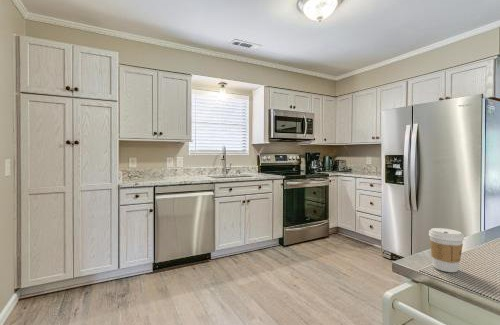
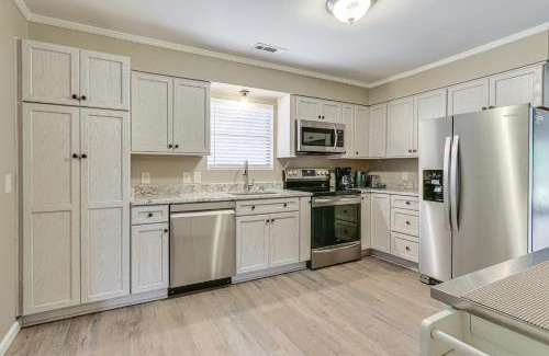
- coffee cup [428,227,465,273]
